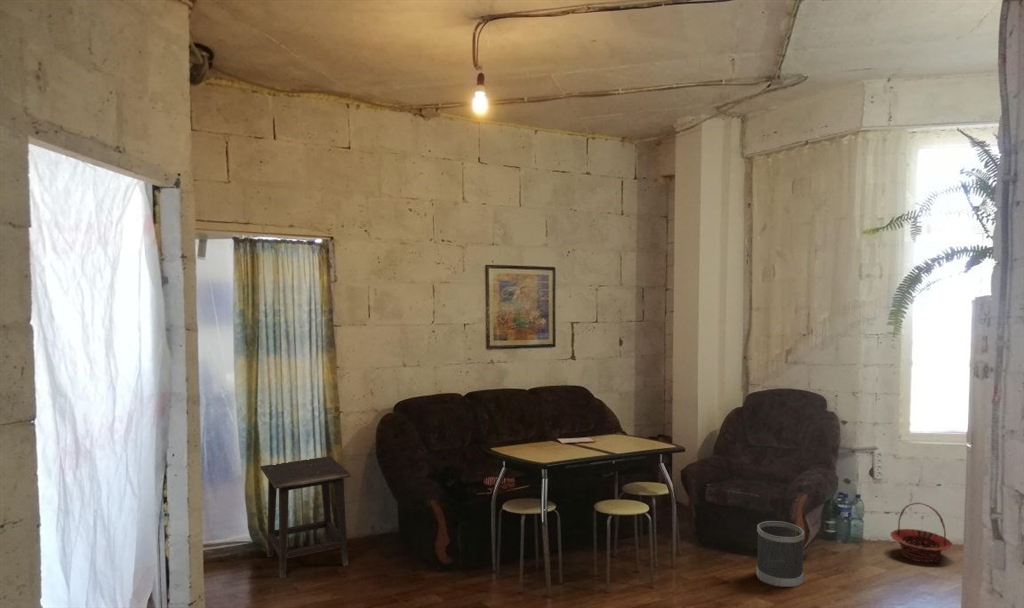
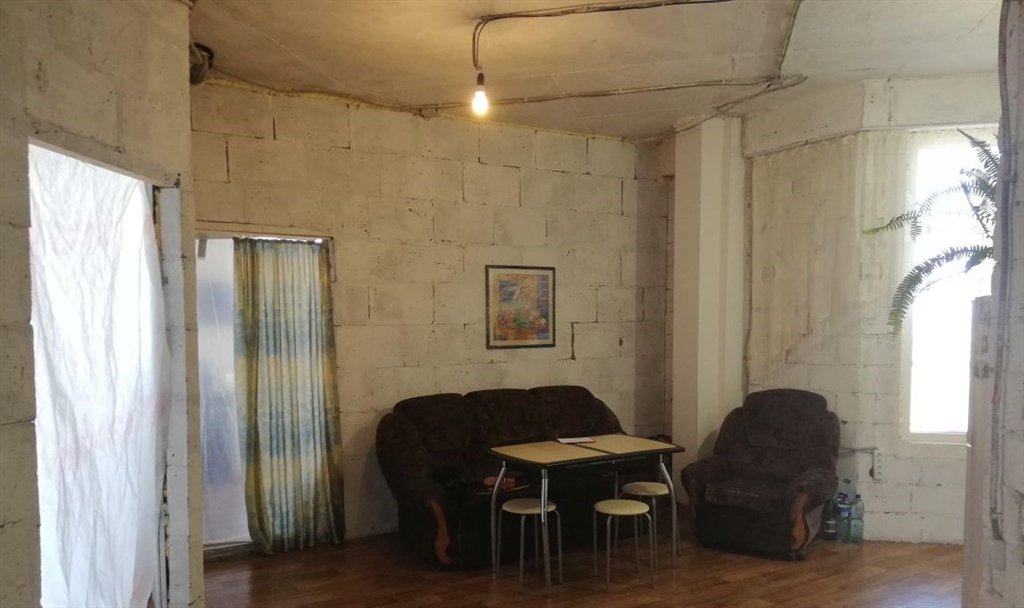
- side table [259,455,352,579]
- basket [889,502,954,563]
- wastebasket [755,520,805,588]
